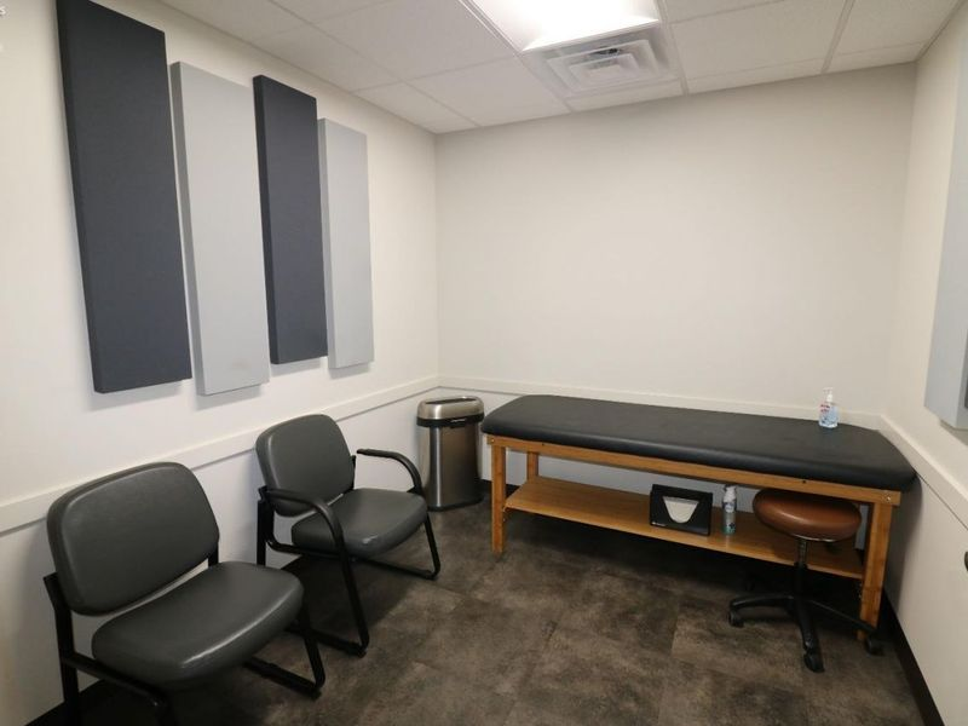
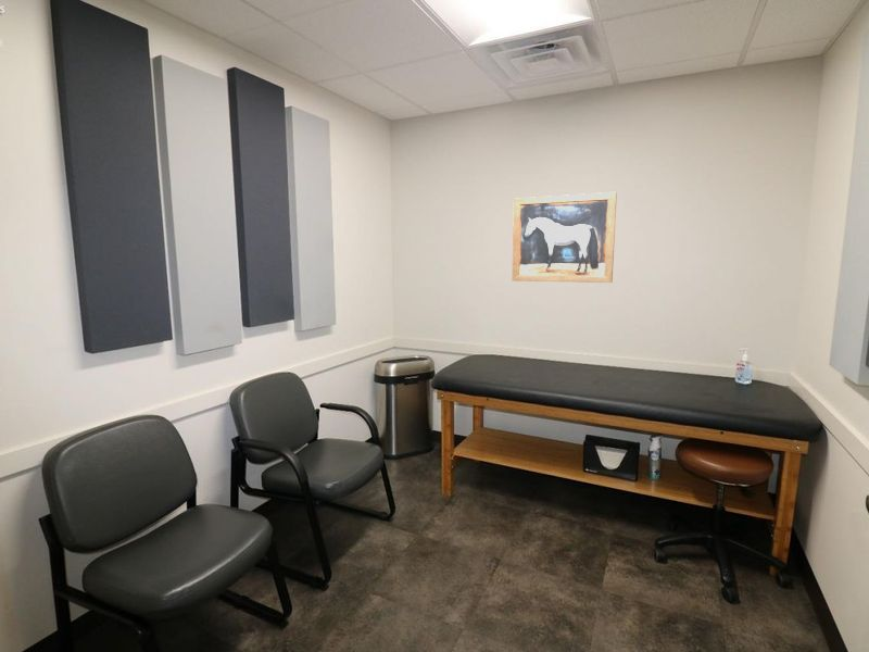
+ wall art [511,191,618,284]
